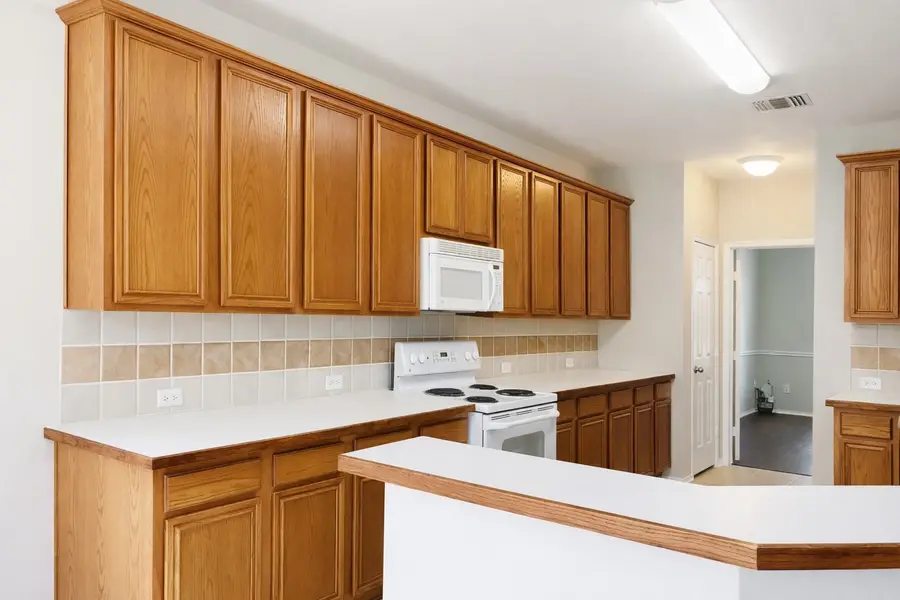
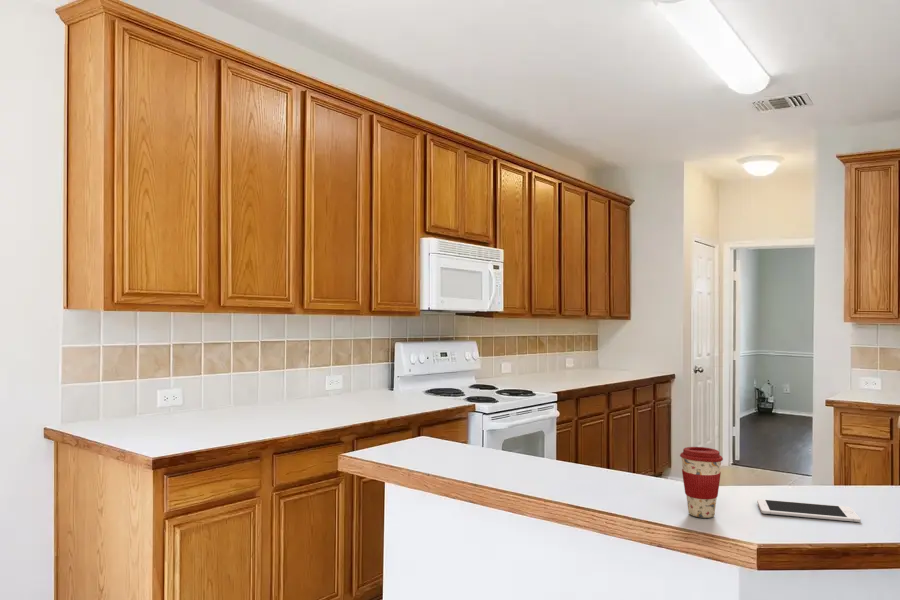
+ cell phone [756,498,862,523]
+ coffee cup [679,446,724,519]
